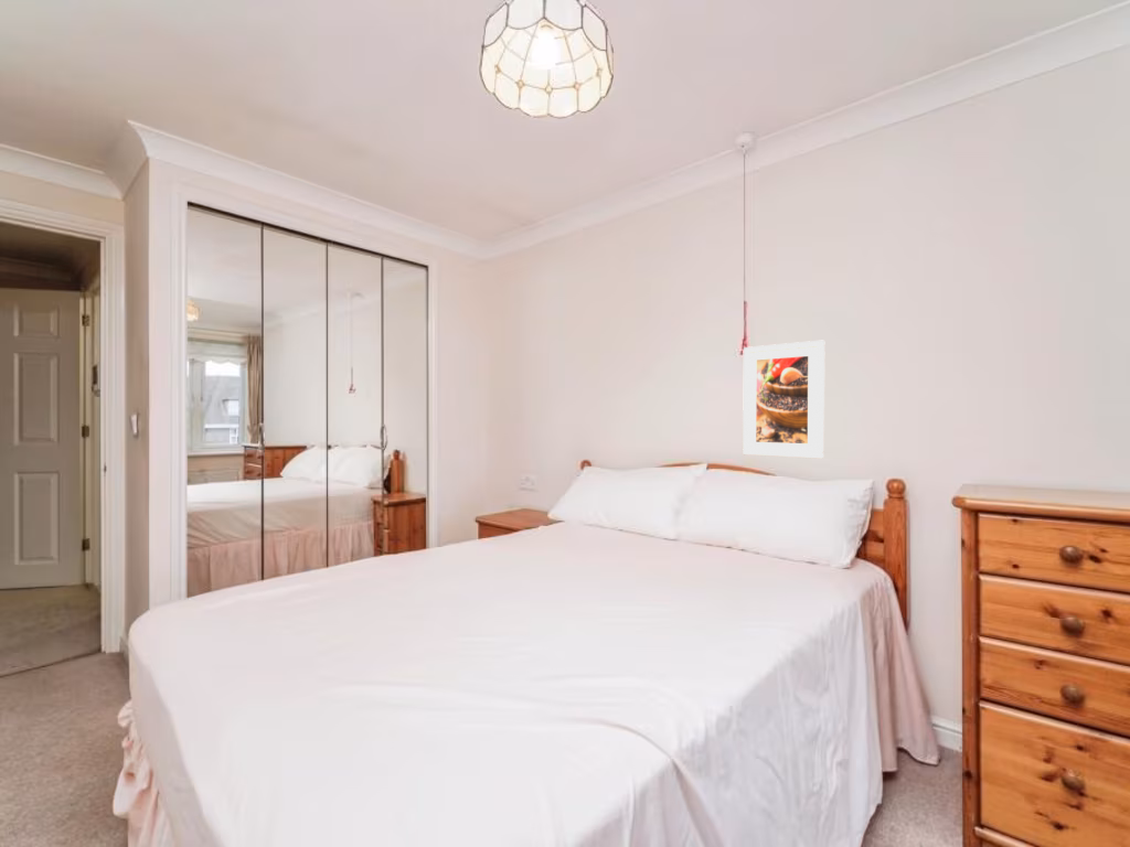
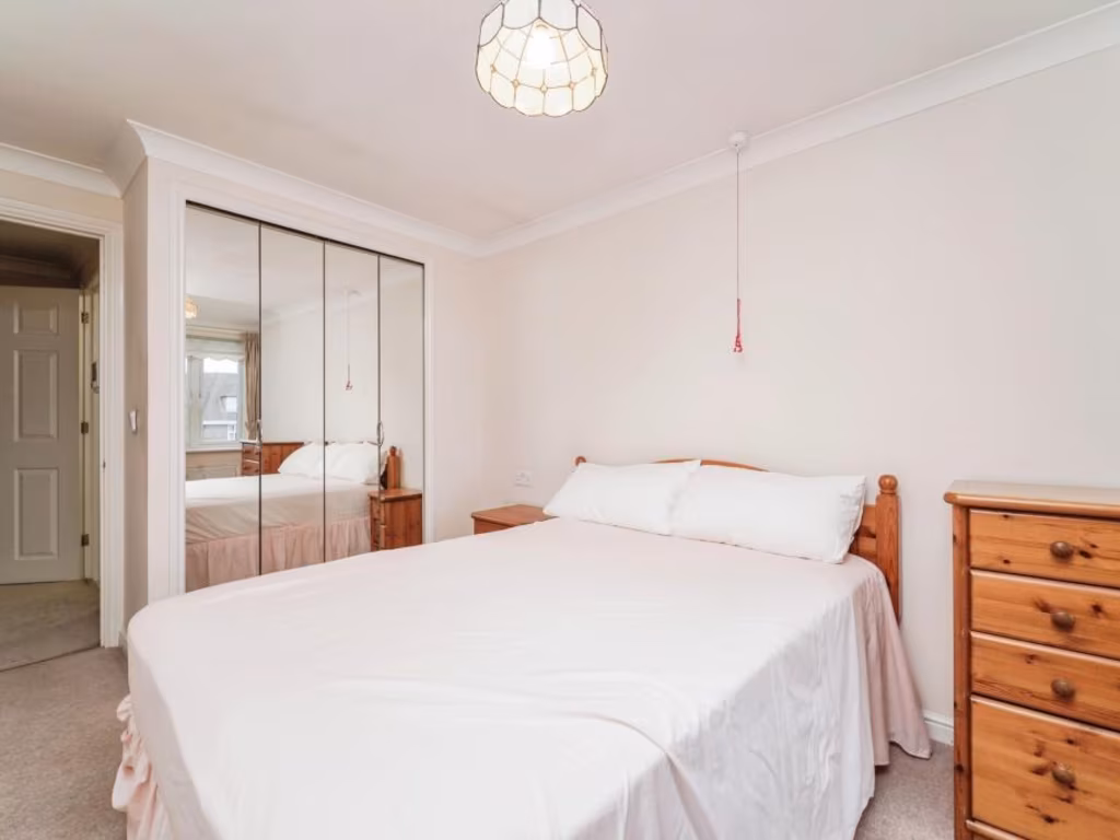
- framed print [742,340,825,460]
